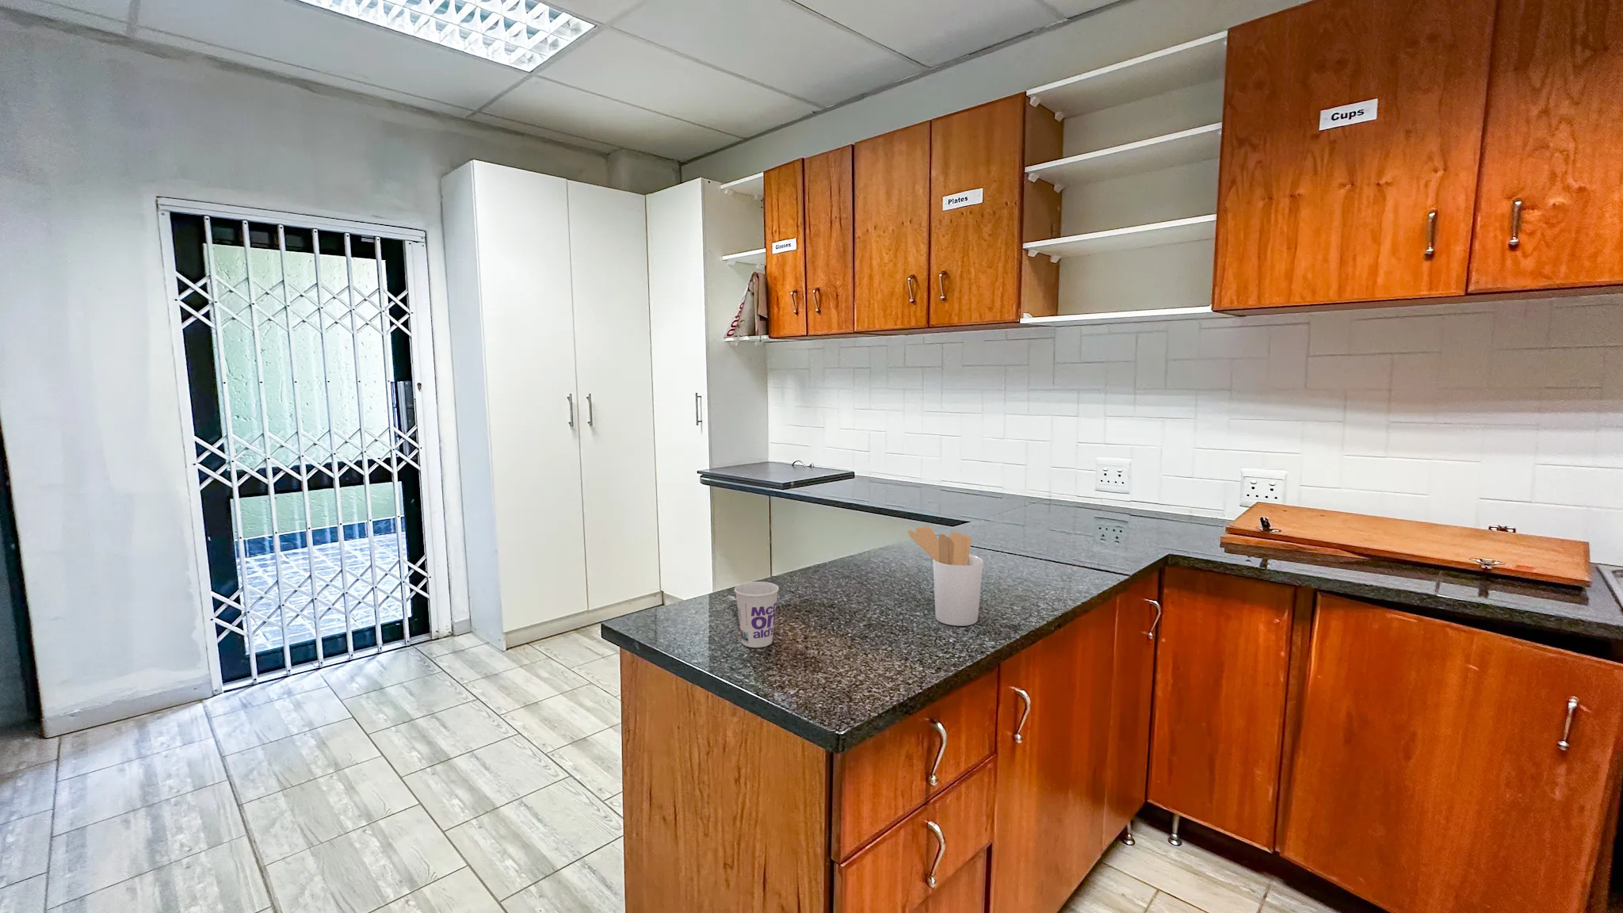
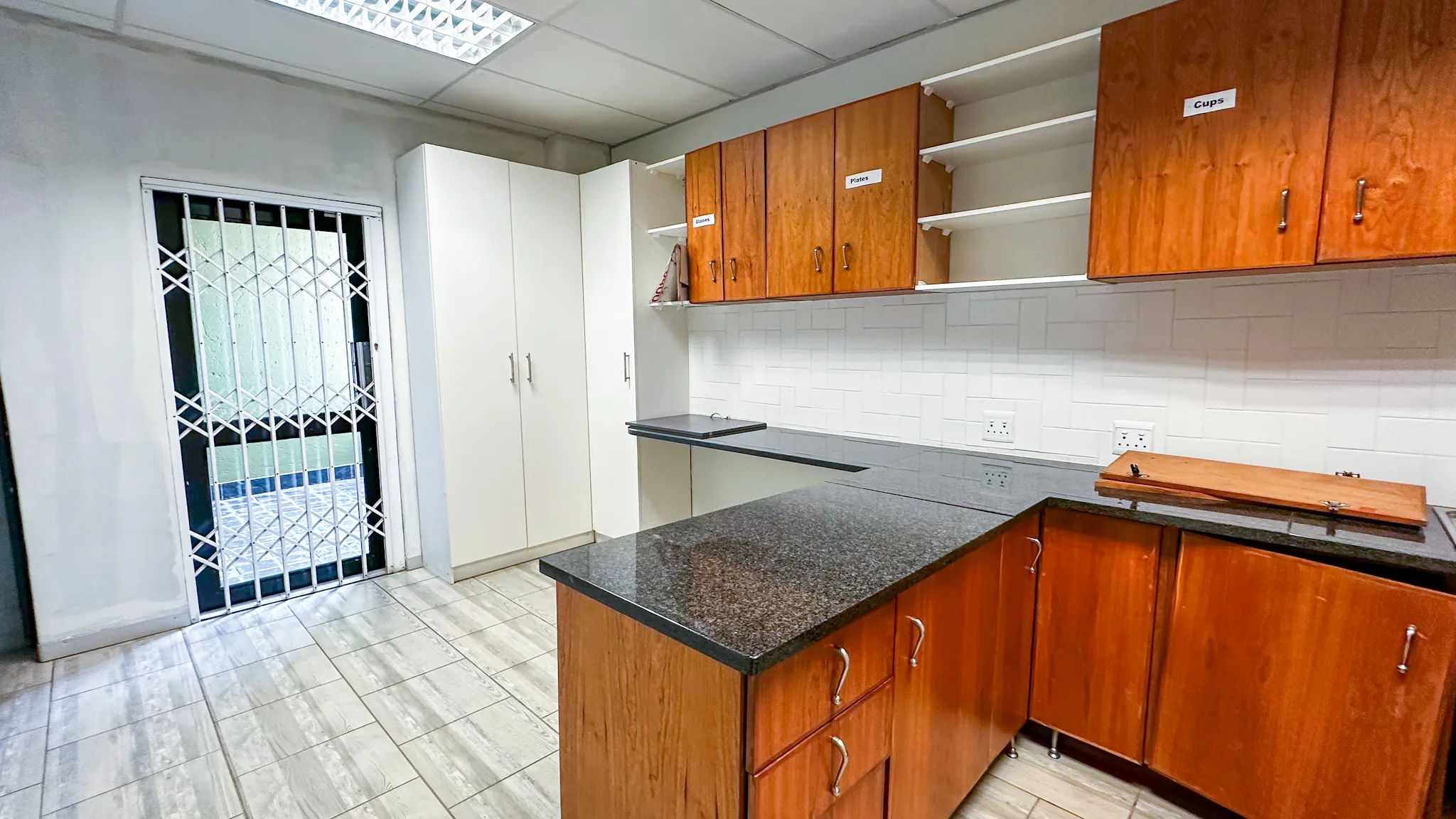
- utensil holder [907,525,983,627]
- cup [733,581,780,649]
